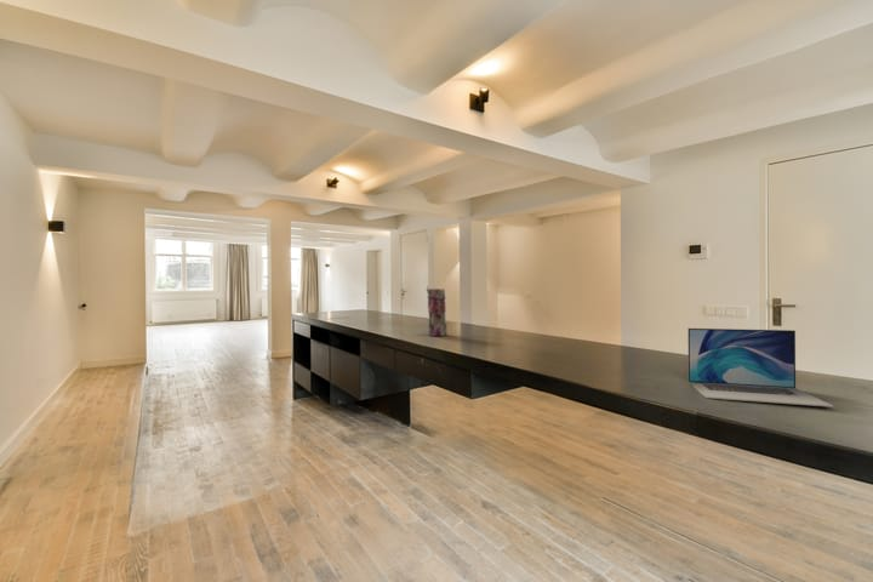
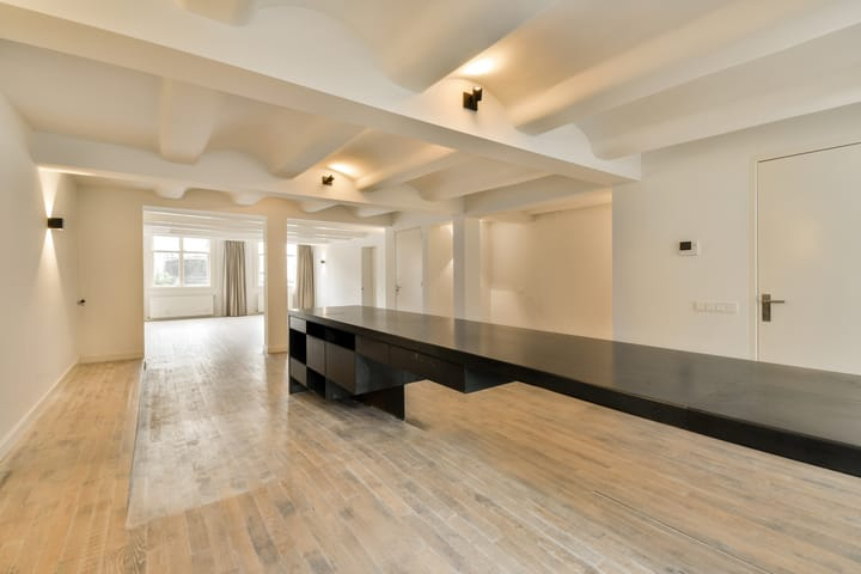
- laptop [686,327,834,409]
- vase [426,287,449,337]
